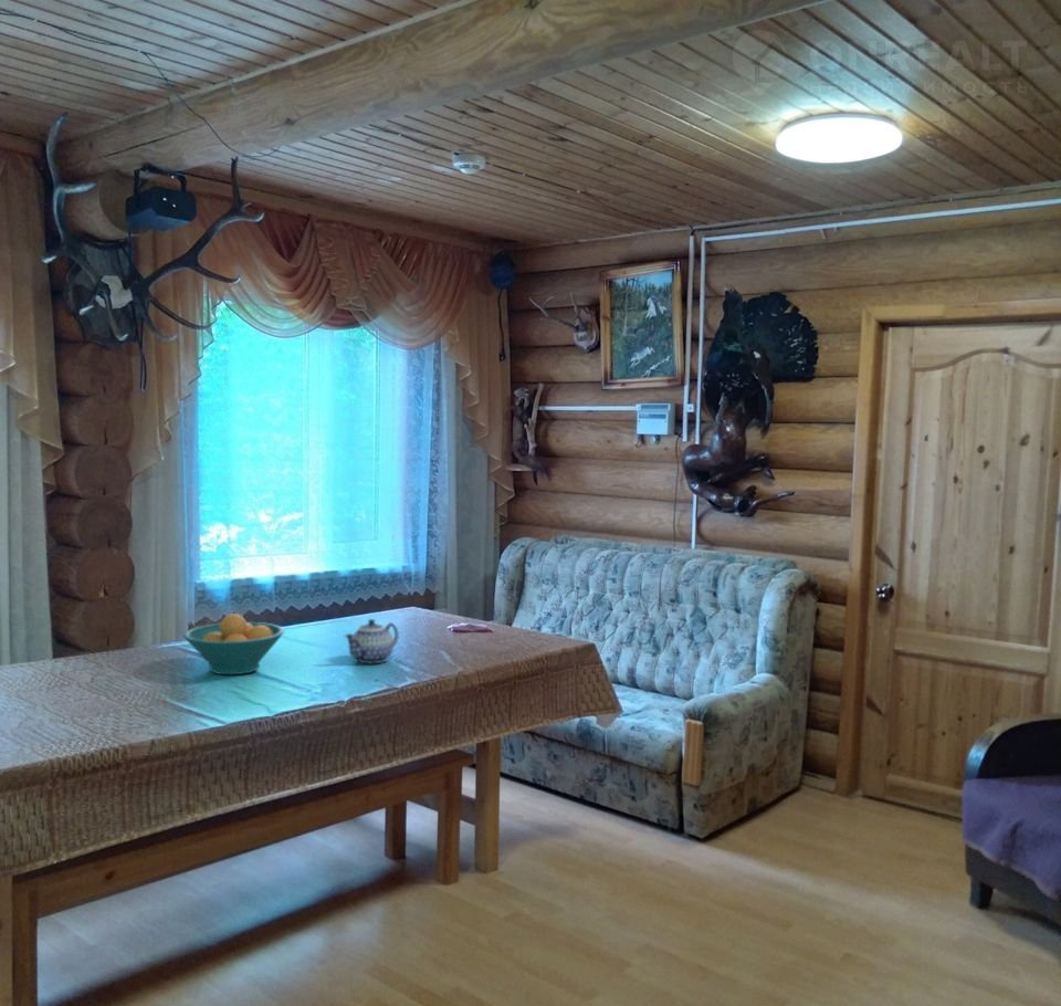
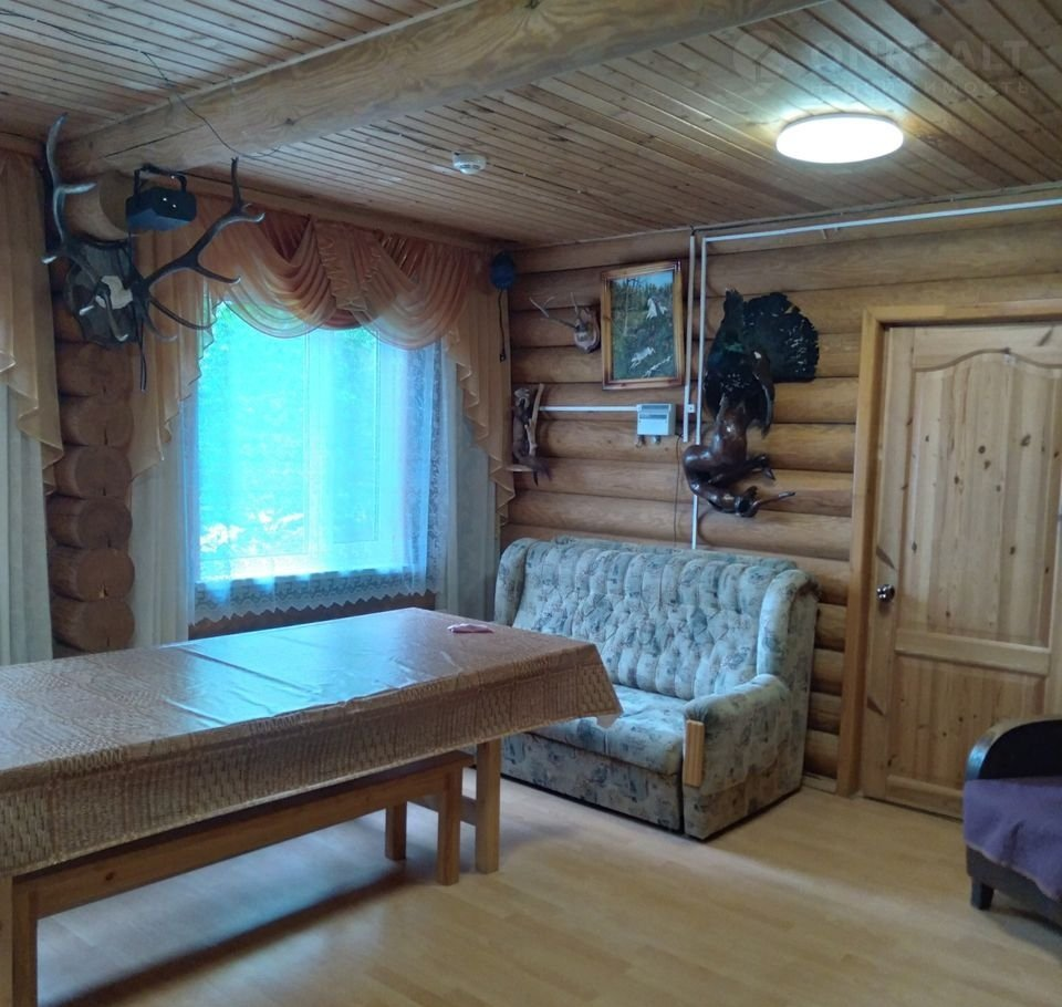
- fruit bowl [182,612,285,675]
- teapot [344,618,400,664]
